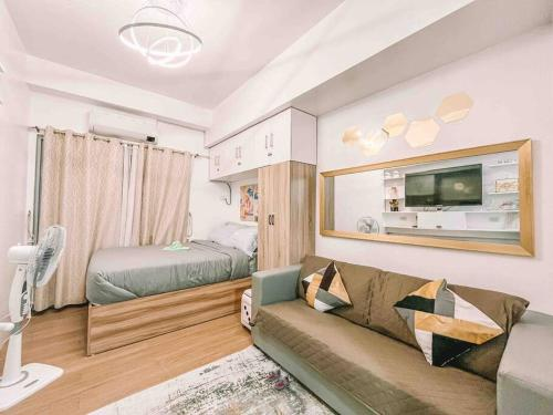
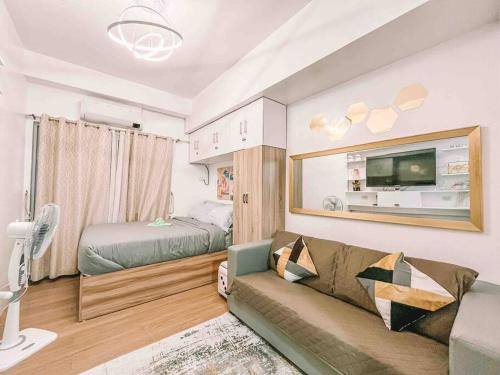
- sneaker [267,369,290,390]
